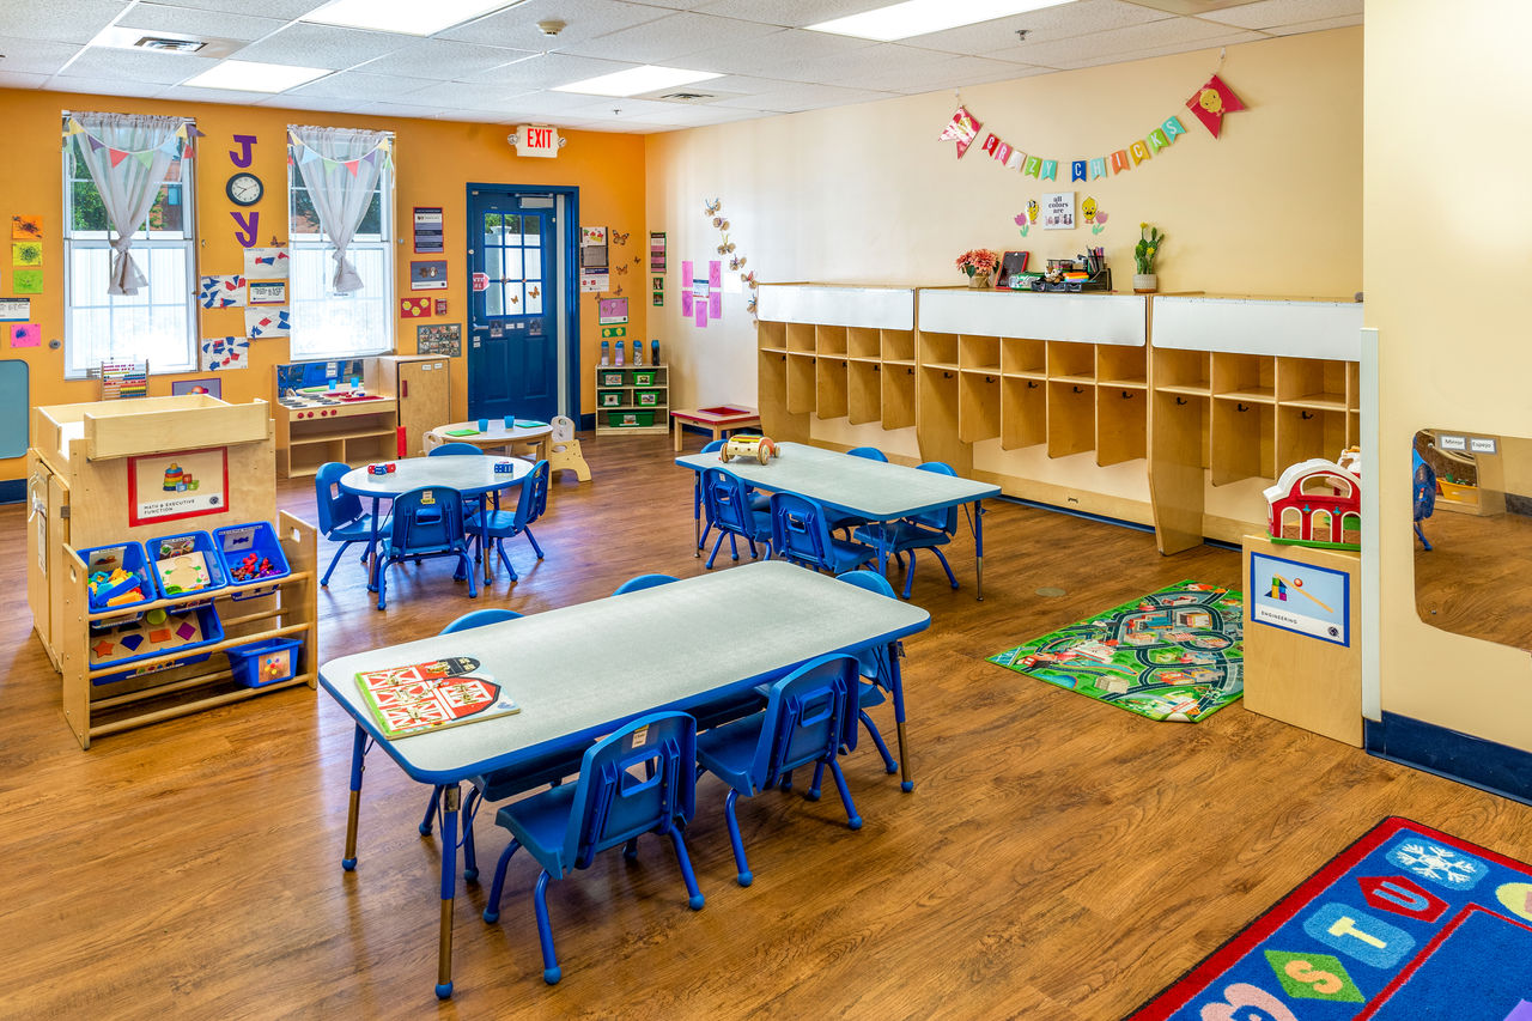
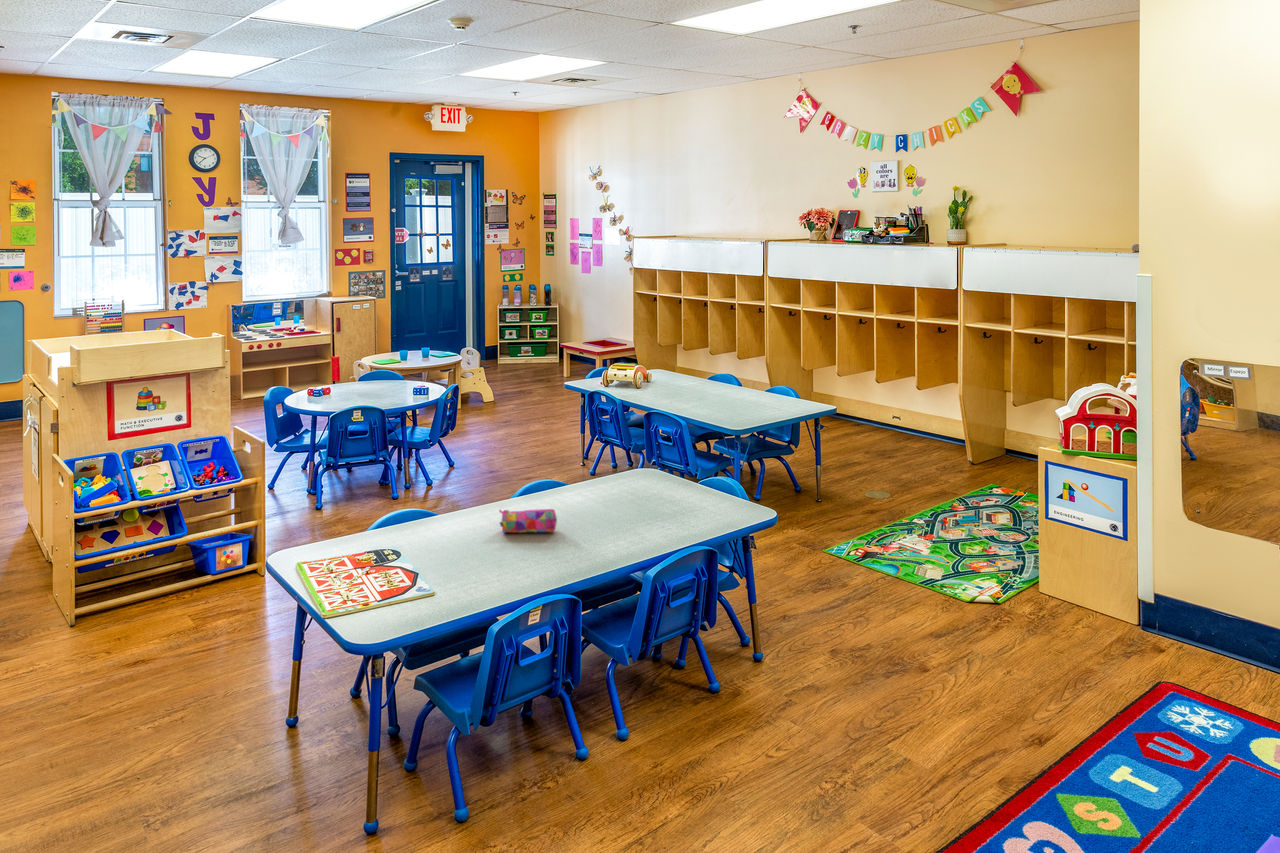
+ pencil case [498,508,558,534]
